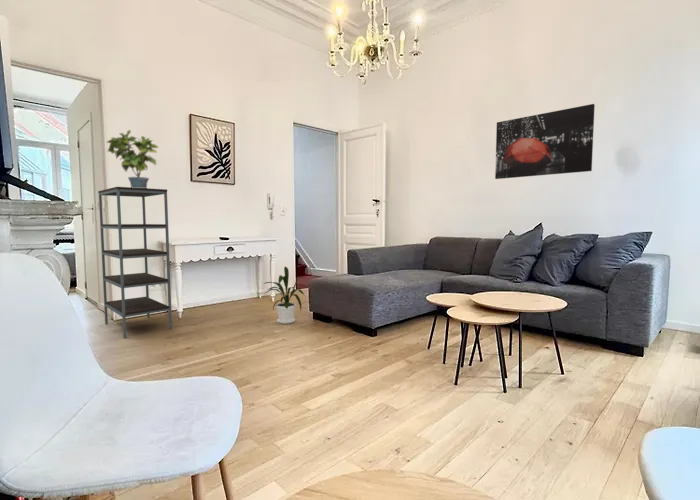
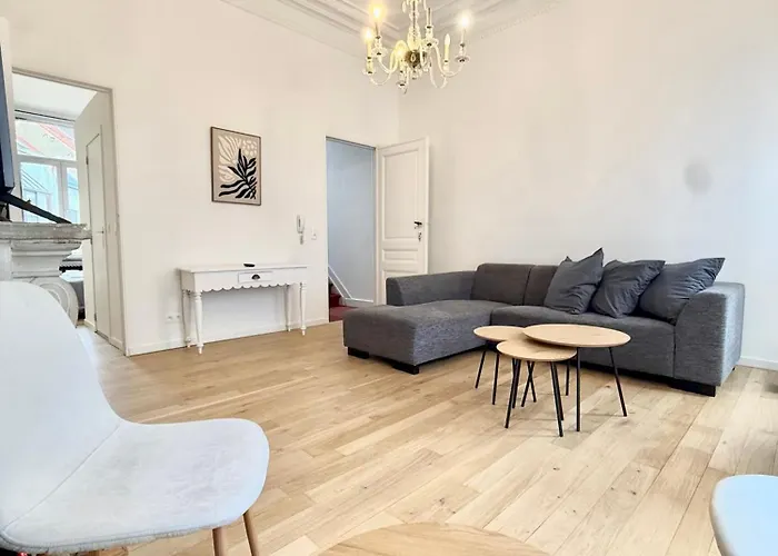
- shelving unit [97,186,173,339]
- house plant [262,265,306,325]
- potted plant [106,129,160,188]
- wall art [494,103,596,180]
